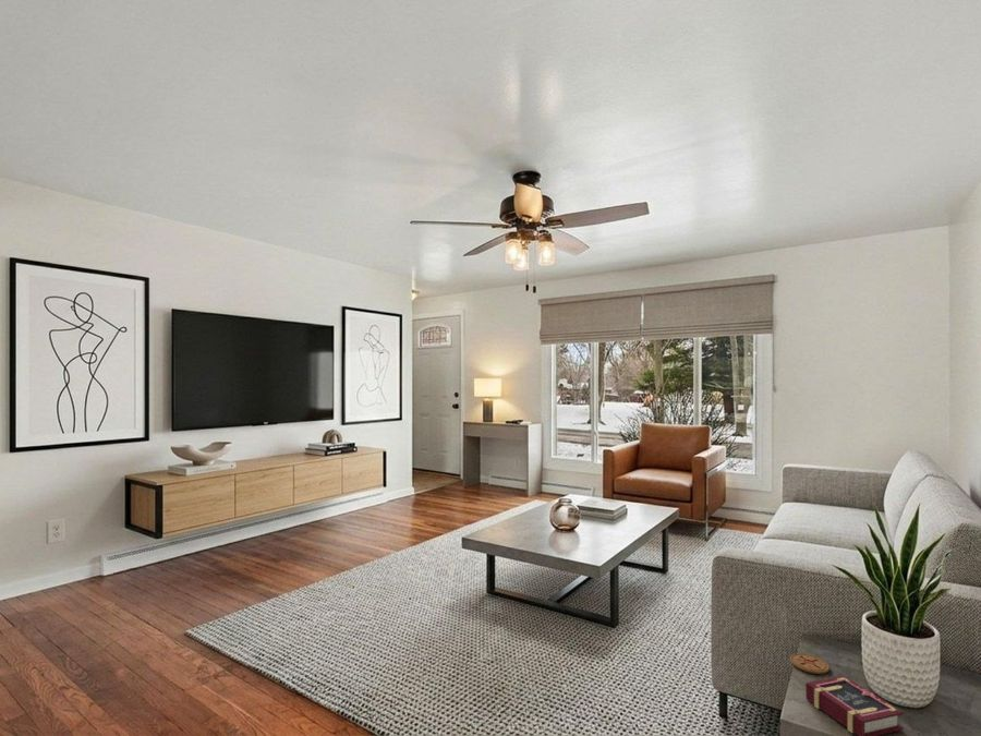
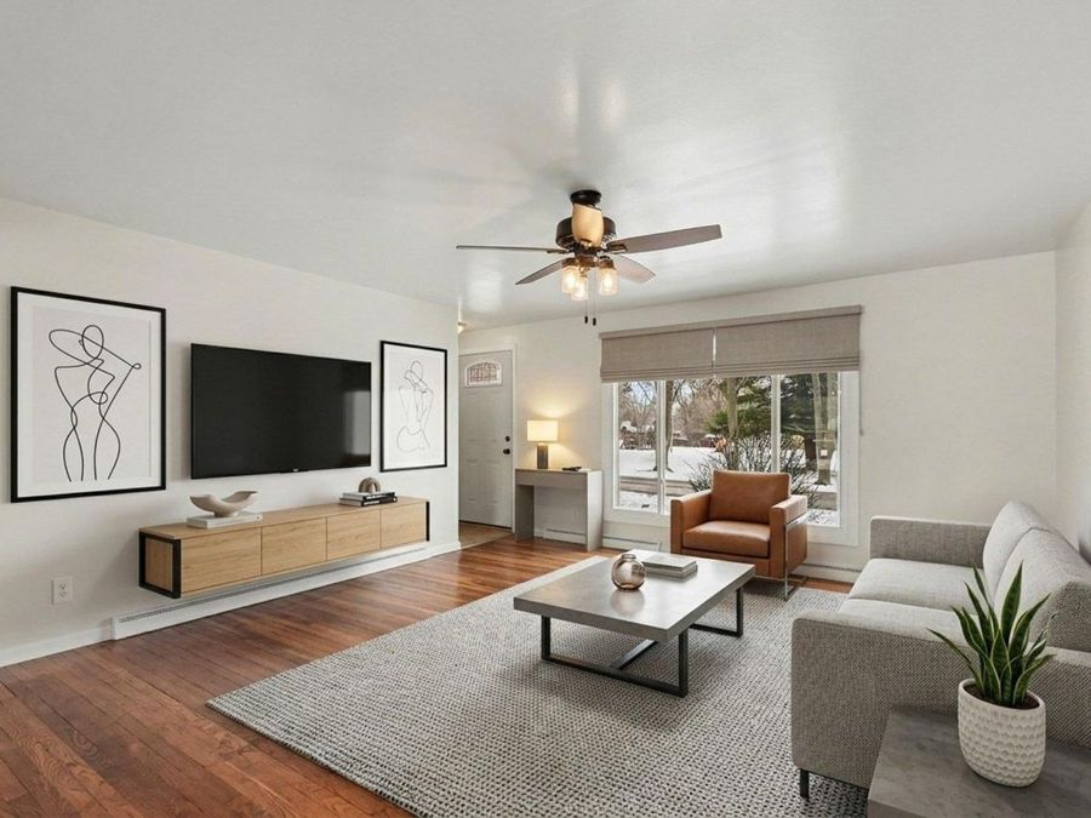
- book [804,675,905,736]
- coaster [789,652,831,675]
